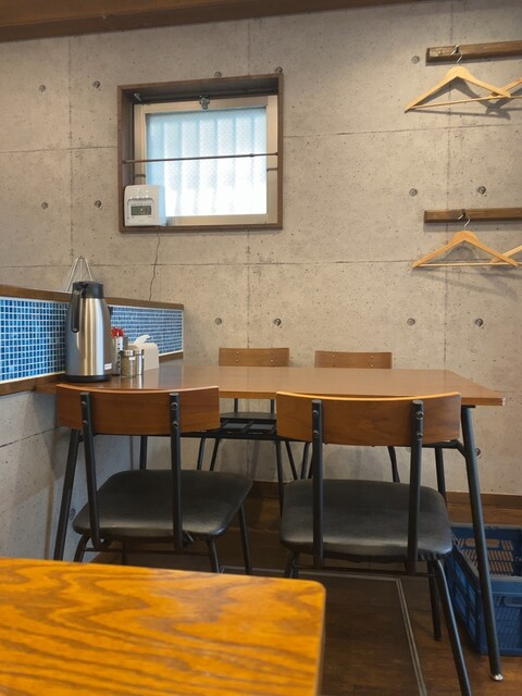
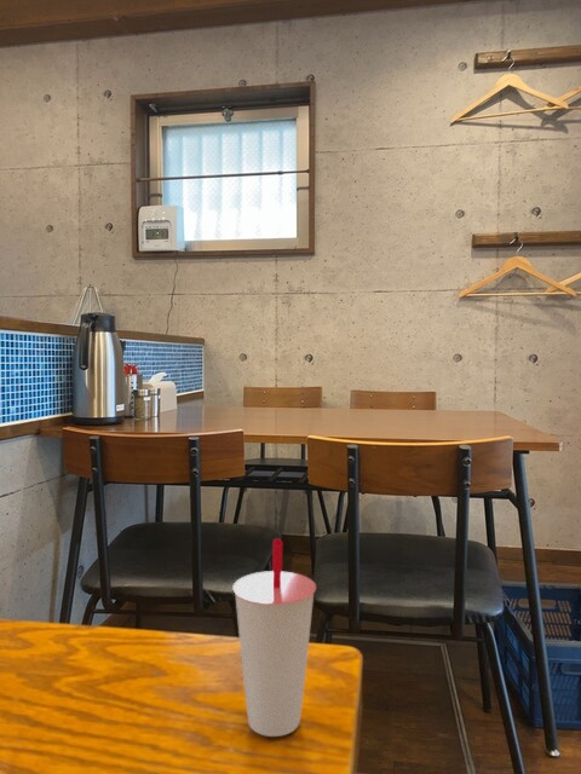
+ cup [231,538,317,738]
